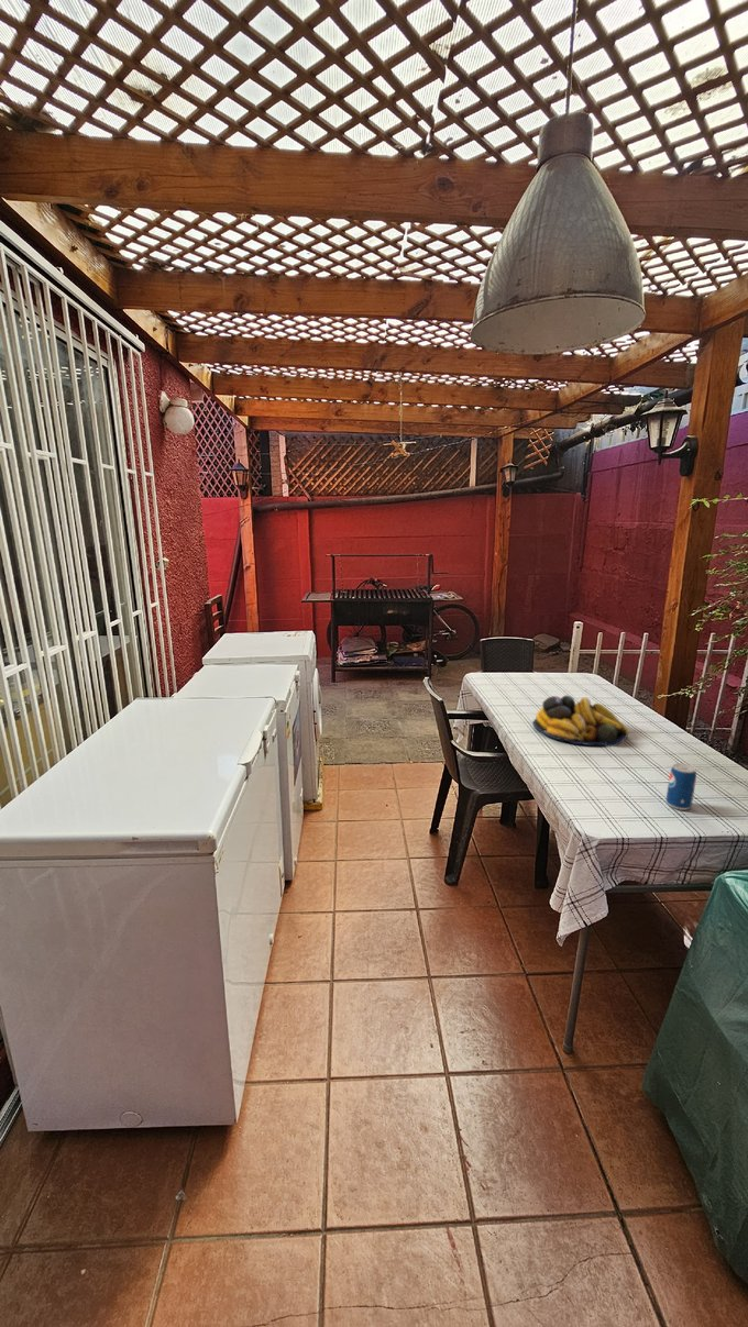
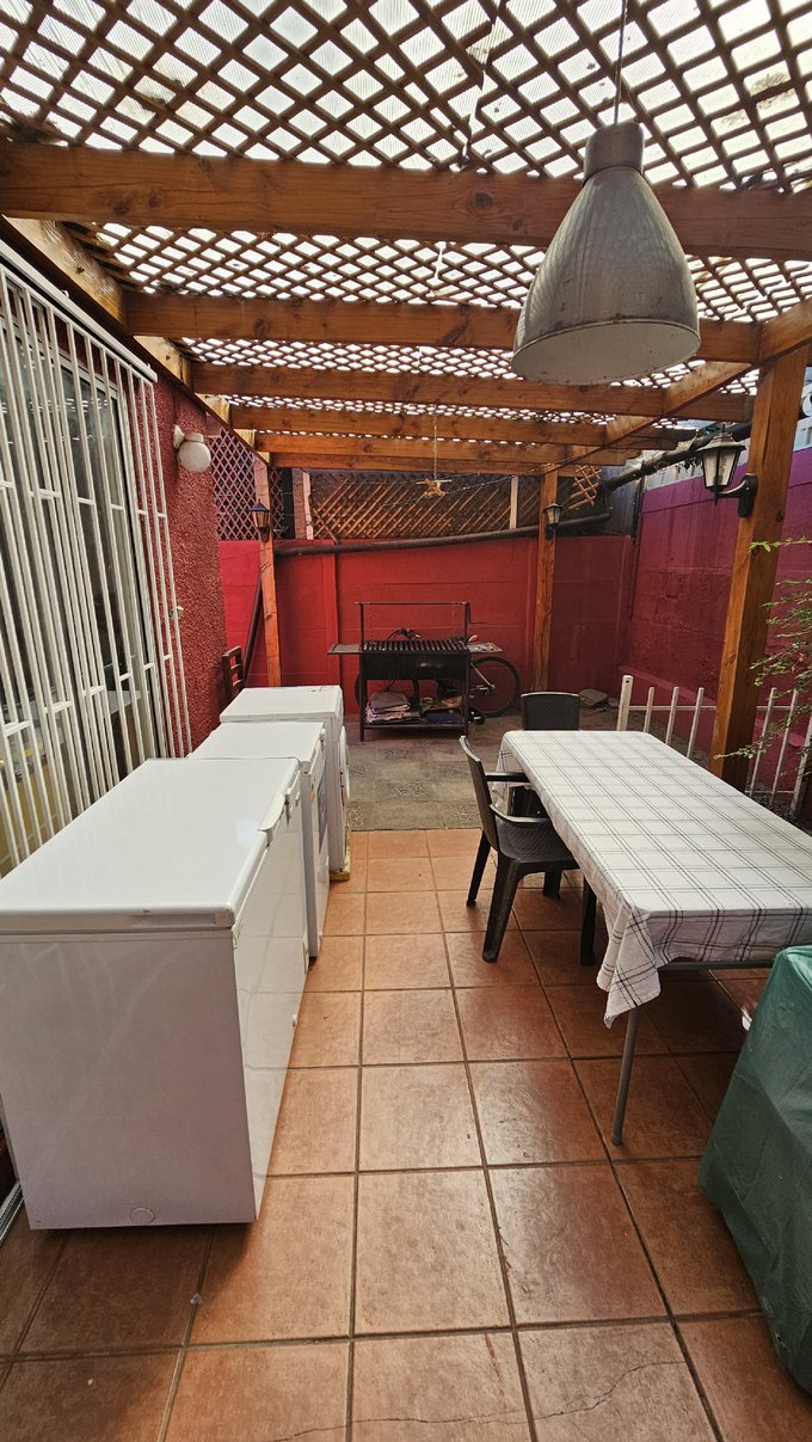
- beverage can [664,762,697,811]
- fruit bowl [531,694,630,749]
